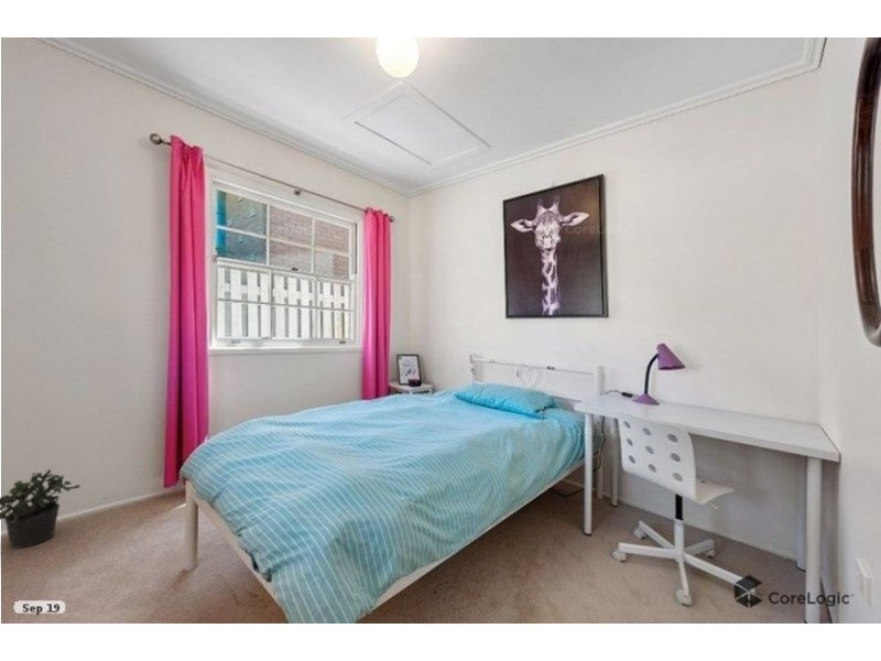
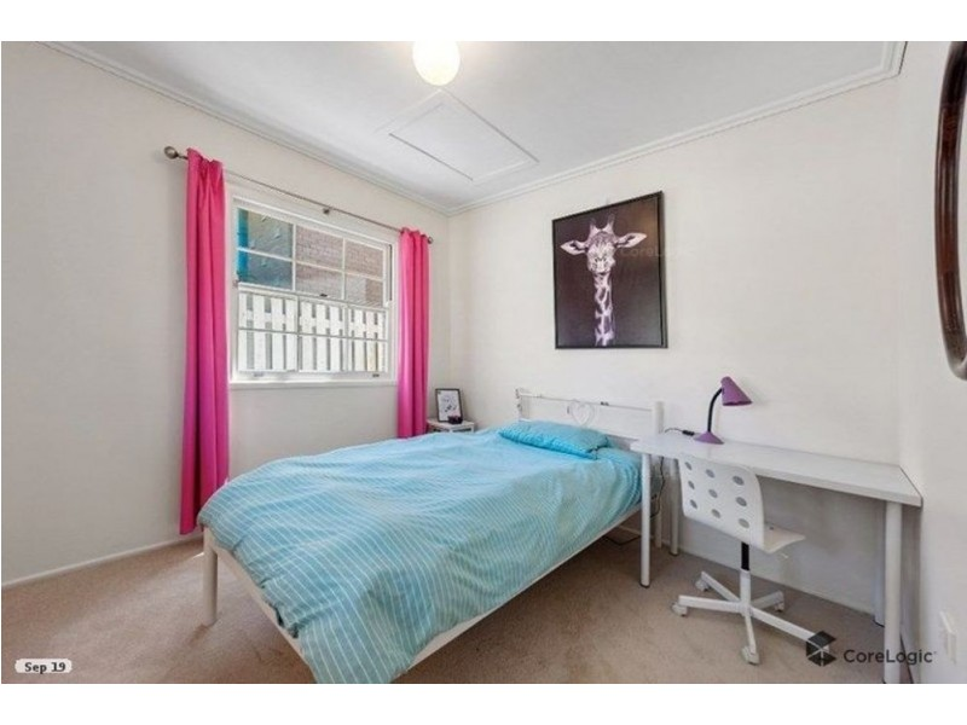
- potted plant [0,468,80,550]
